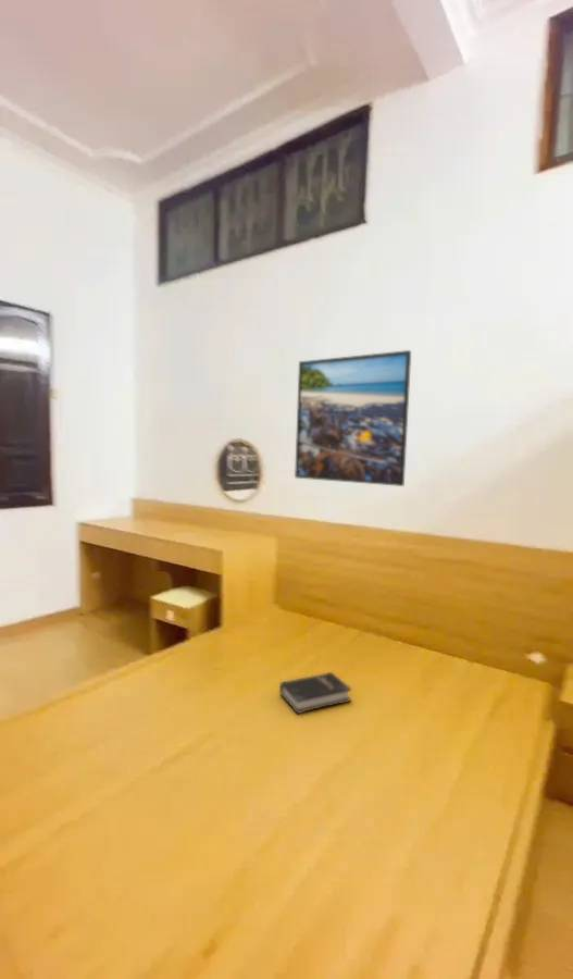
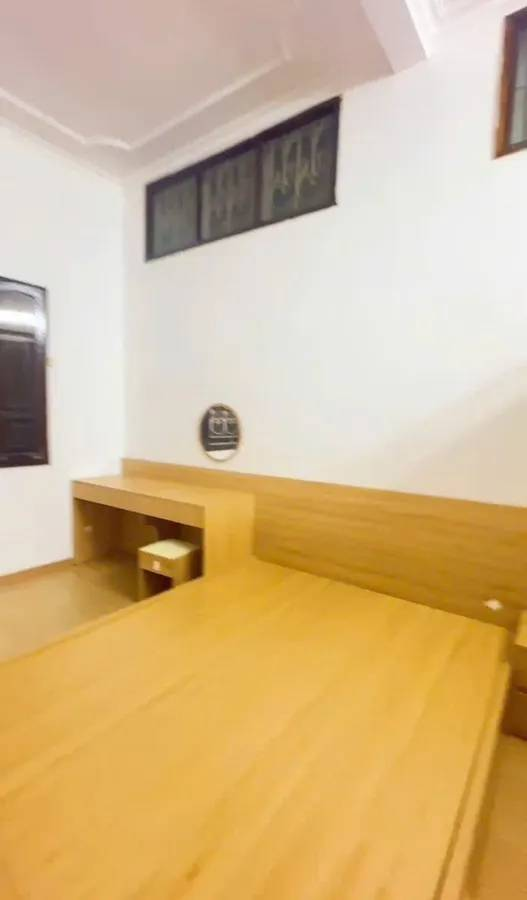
- hardback book [278,671,352,715]
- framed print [294,349,412,487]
